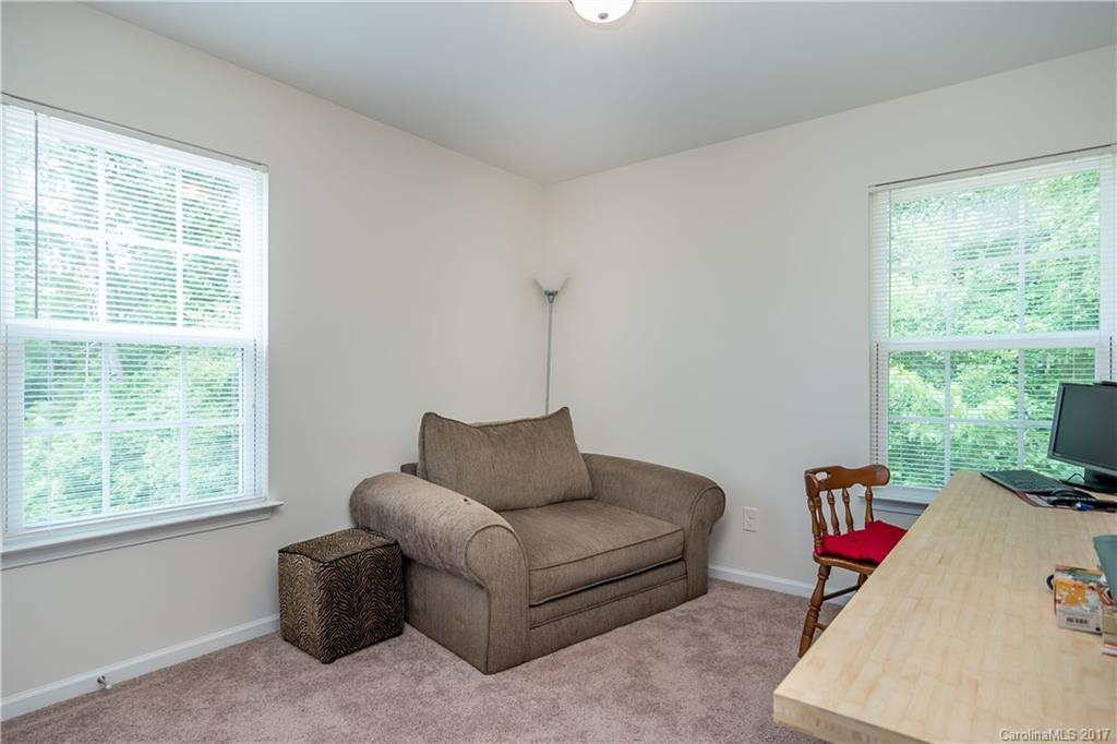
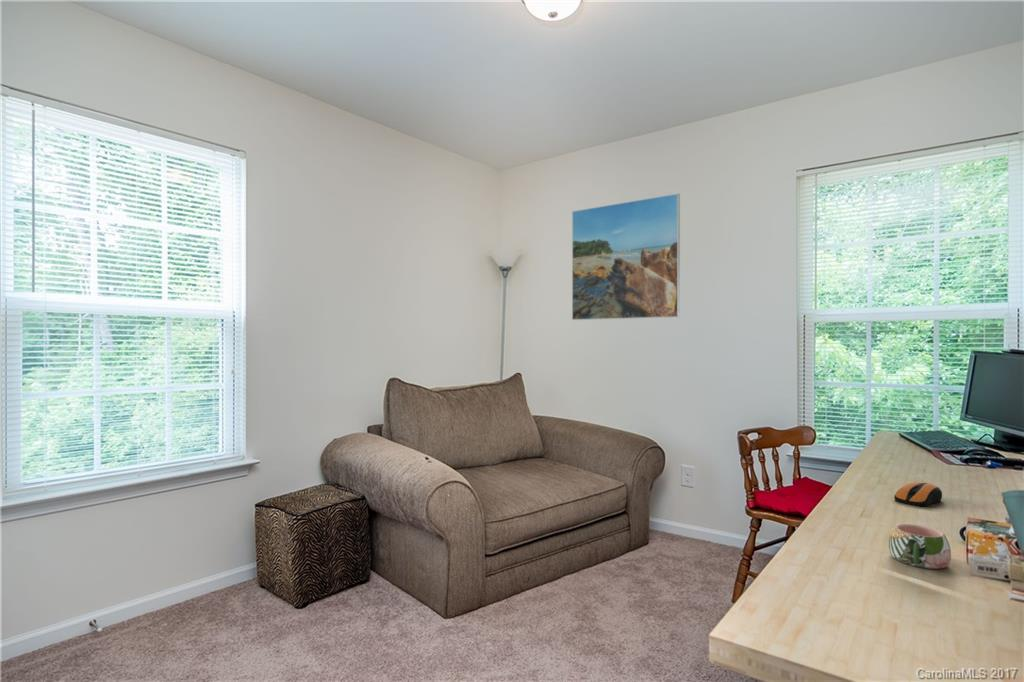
+ mug [888,523,952,570]
+ computer mouse [893,481,943,507]
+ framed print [571,192,681,321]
